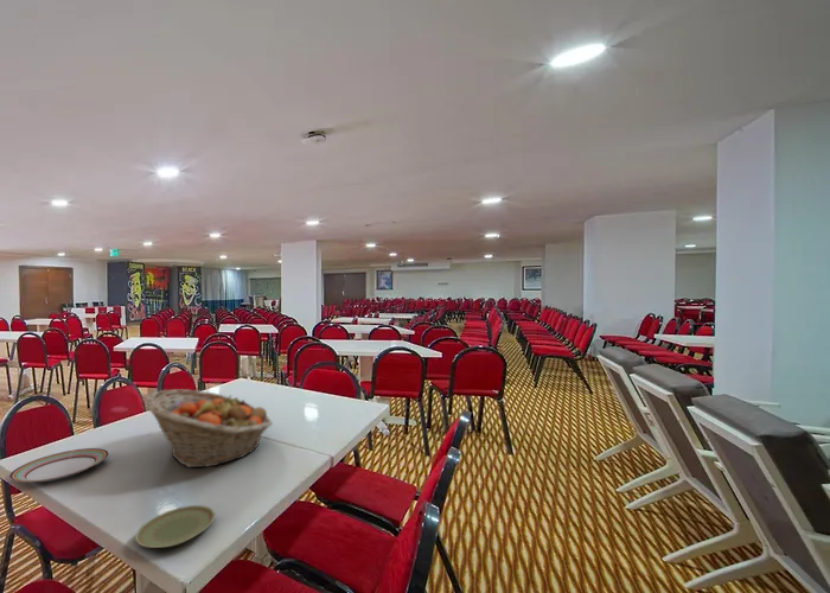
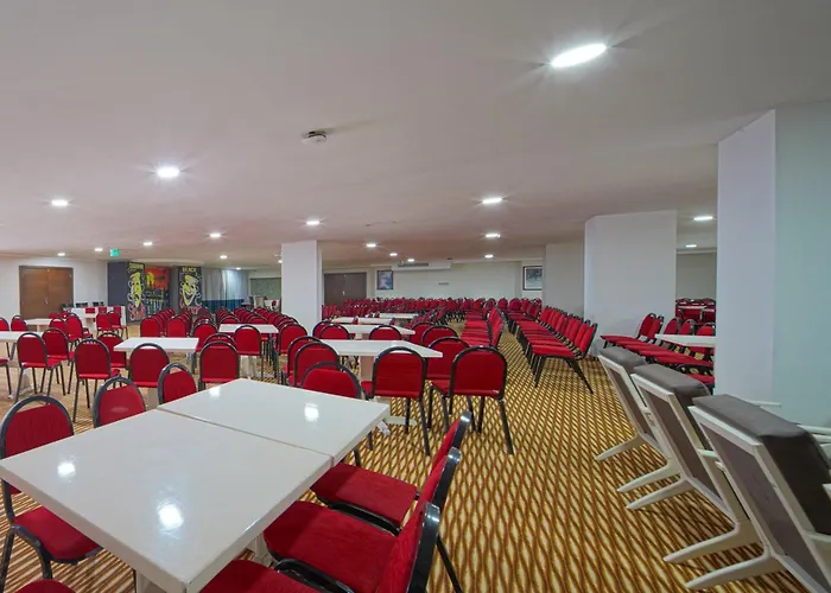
- fruit basket [142,388,274,468]
- plate [8,447,110,483]
- plate [134,504,216,549]
